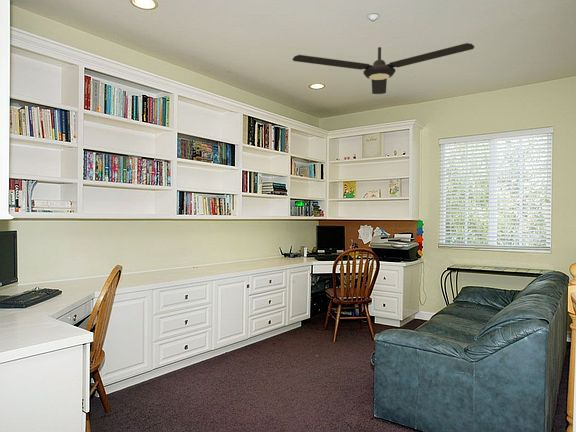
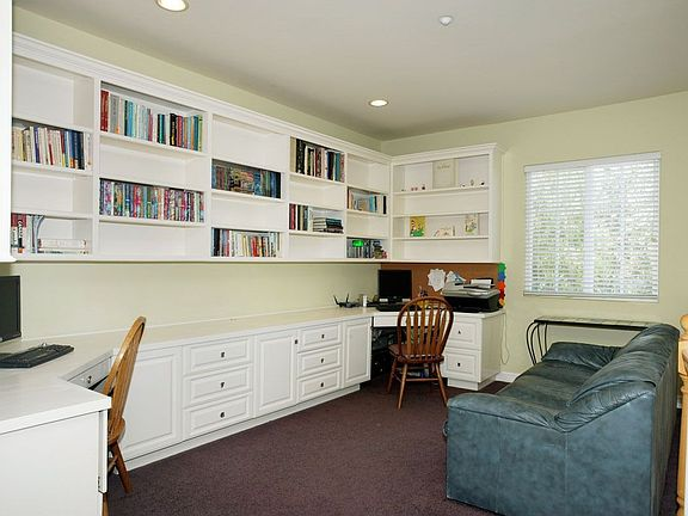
- ceiling fan [292,42,475,95]
